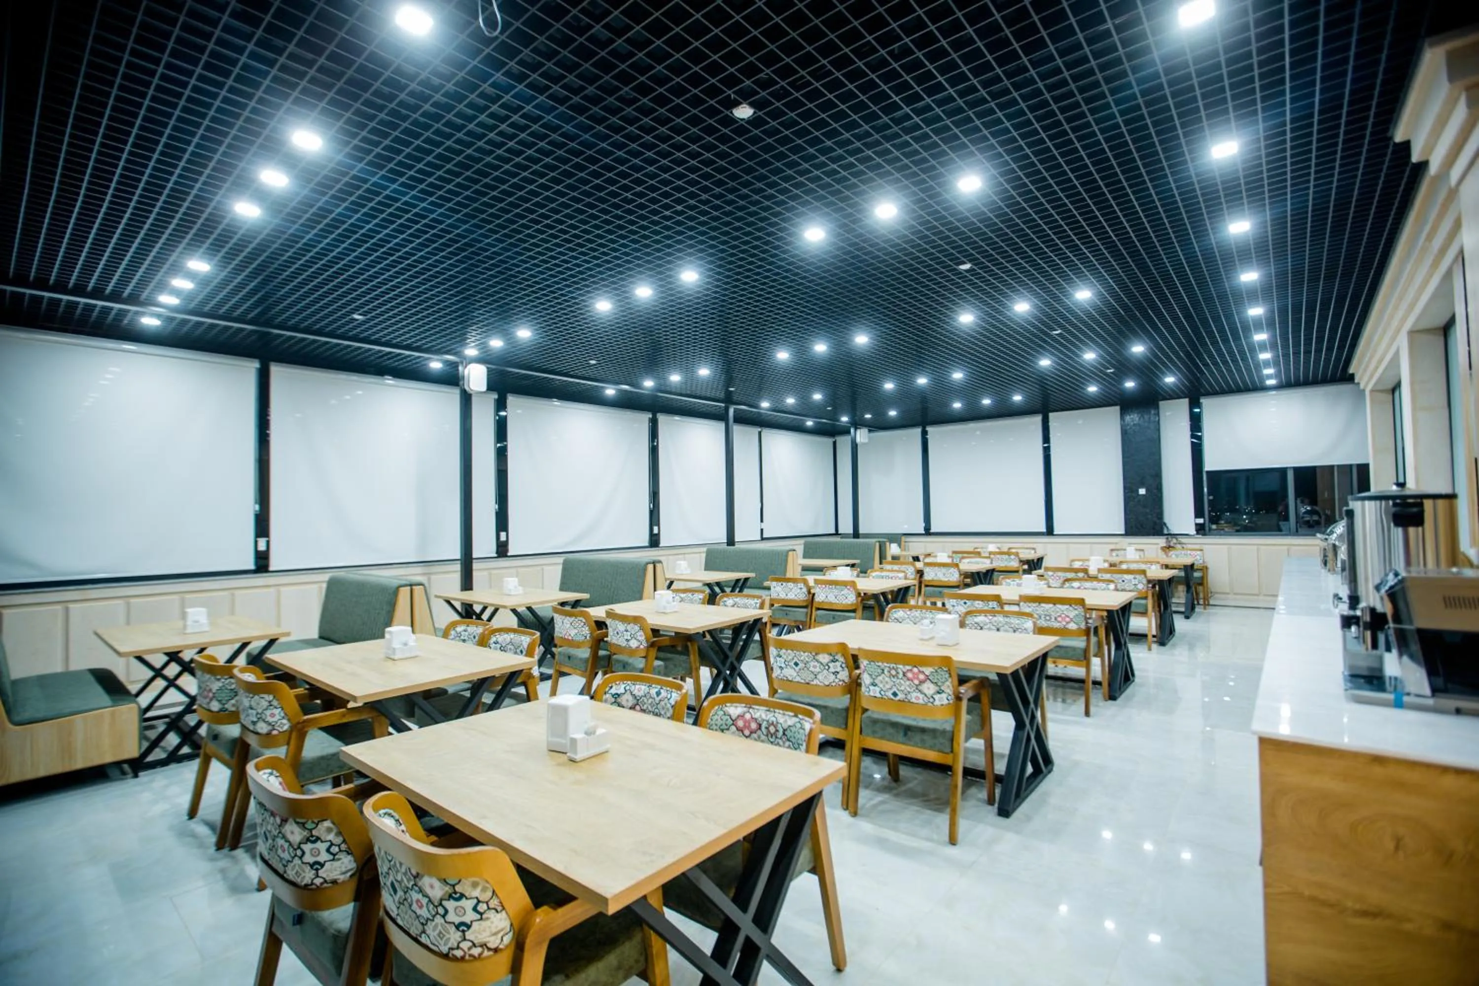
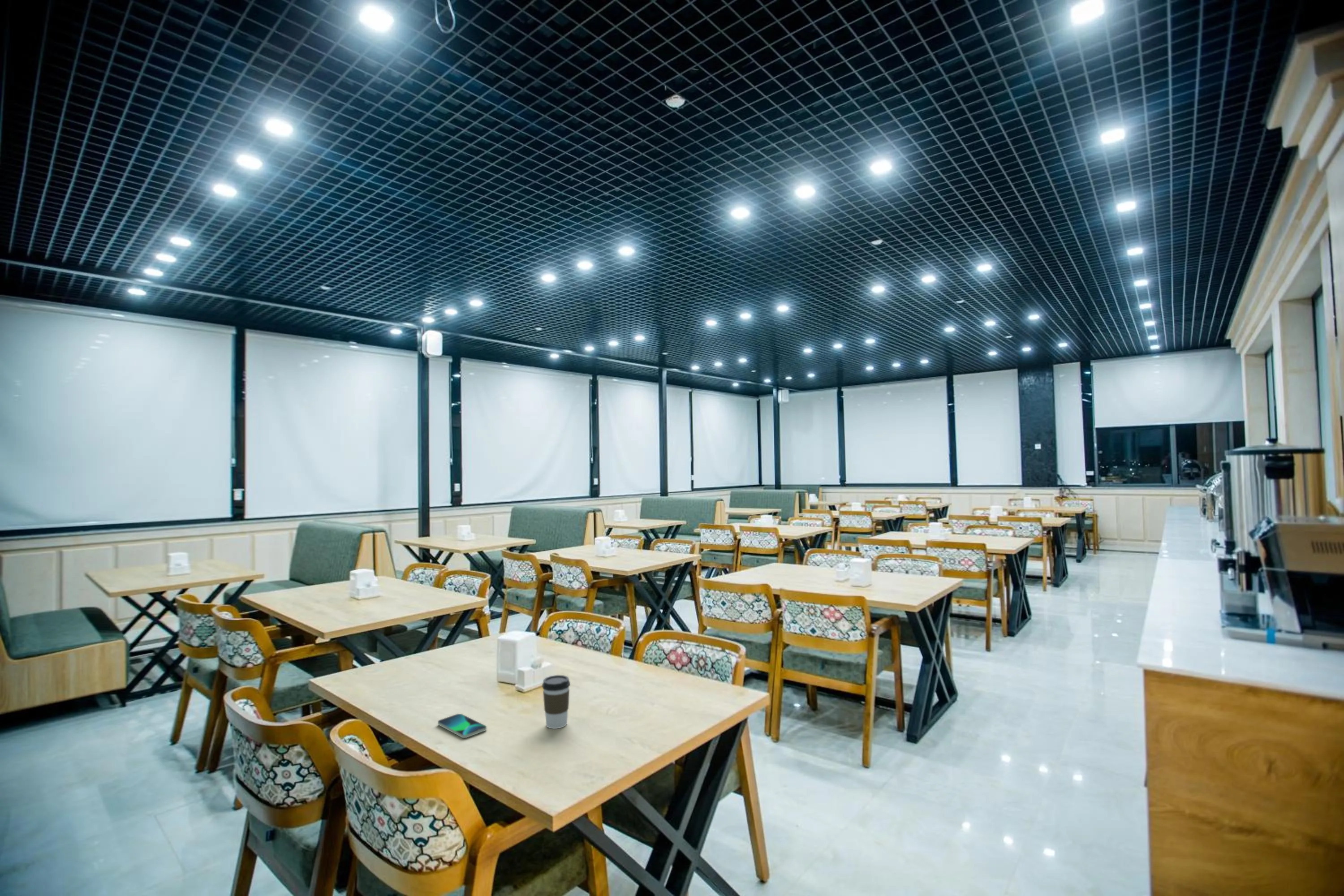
+ coffee cup [542,675,571,729]
+ smartphone [437,713,487,738]
